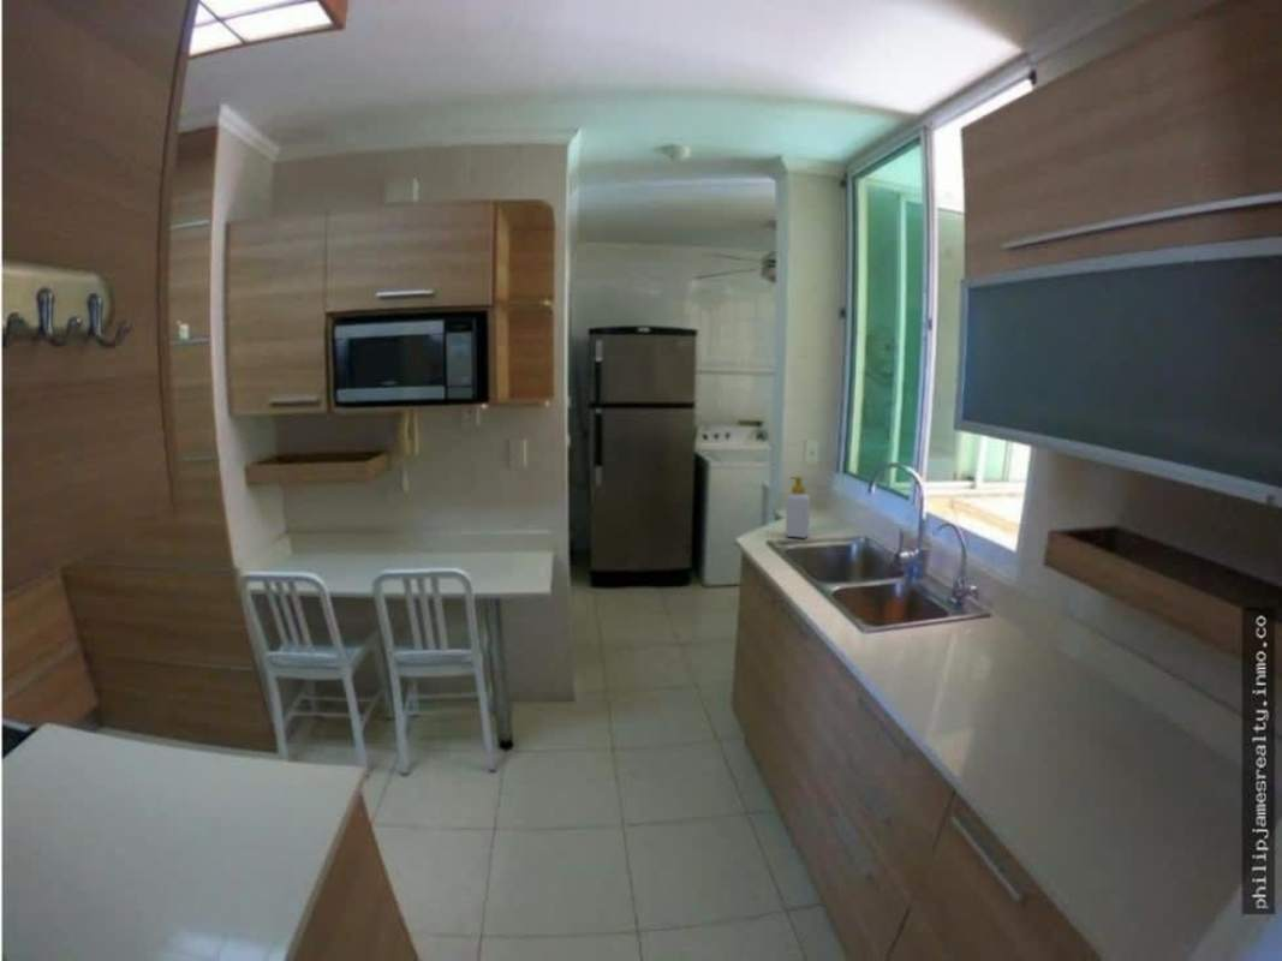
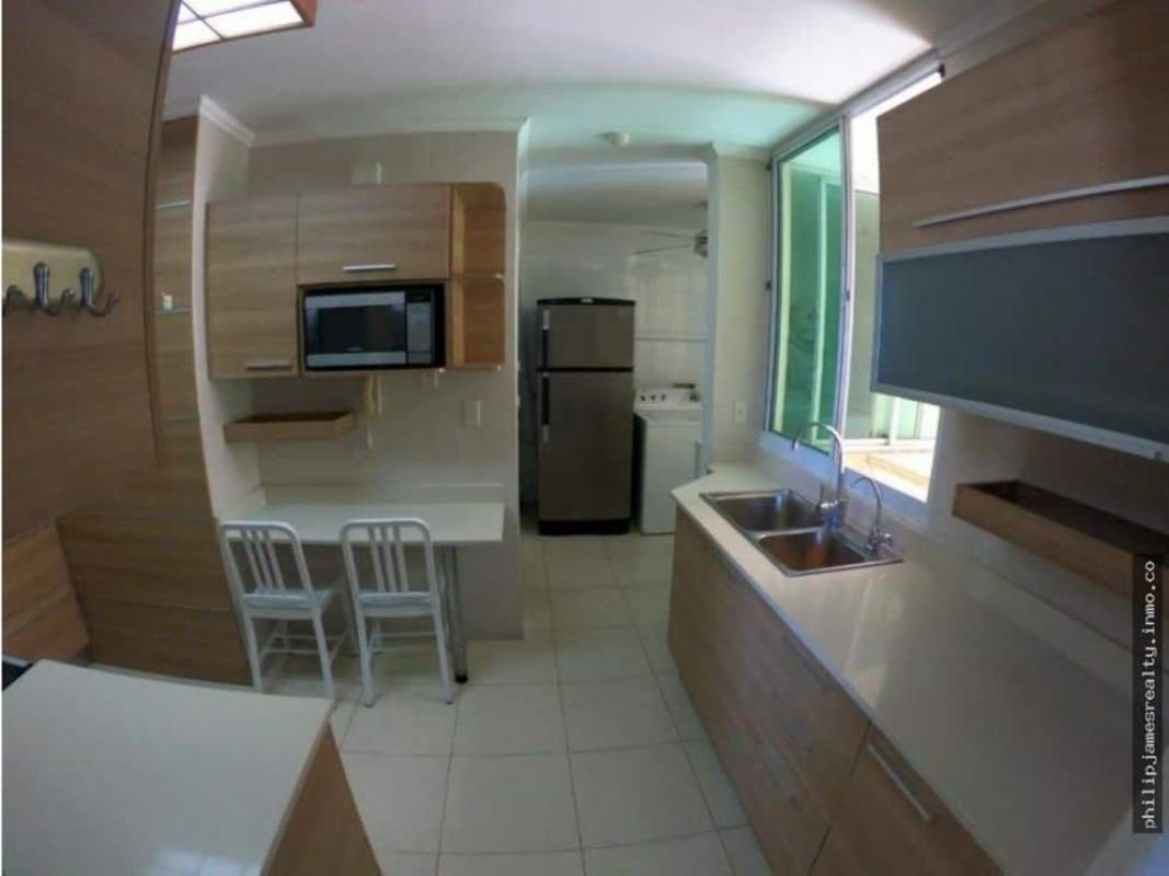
- soap bottle [785,476,811,539]
